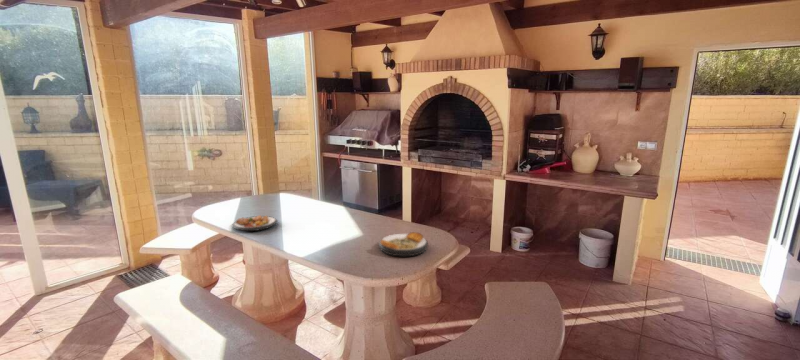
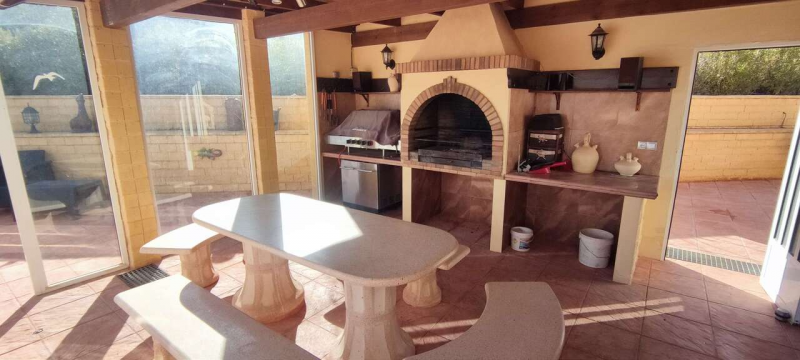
- plate [231,214,279,232]
- plate [378,231,429,257]
